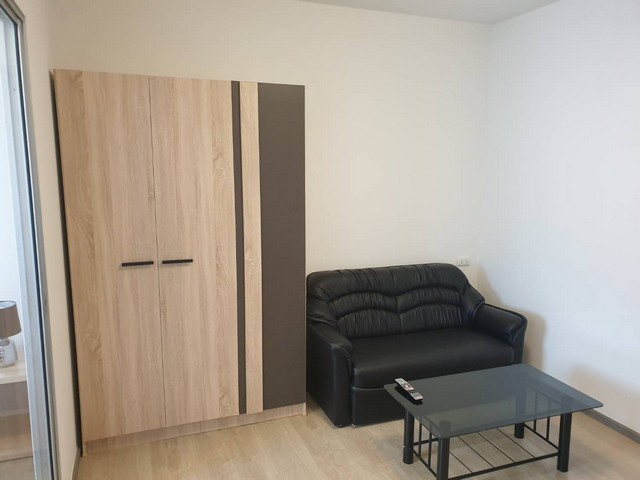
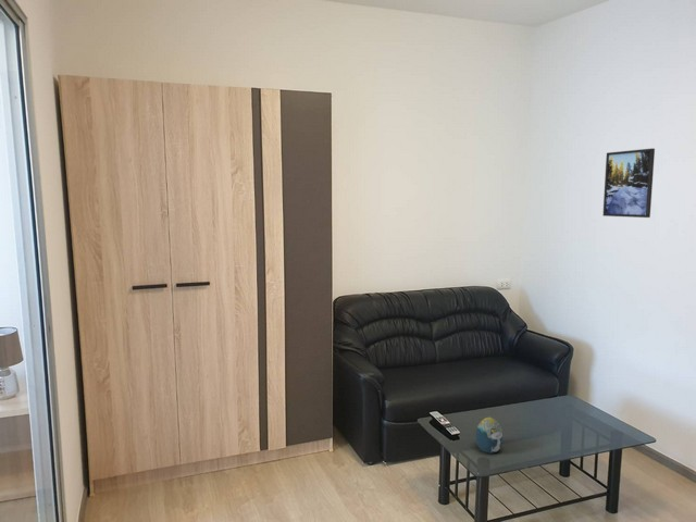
+ decorative egg [474,417,505,455]
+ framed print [602,147,656,219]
